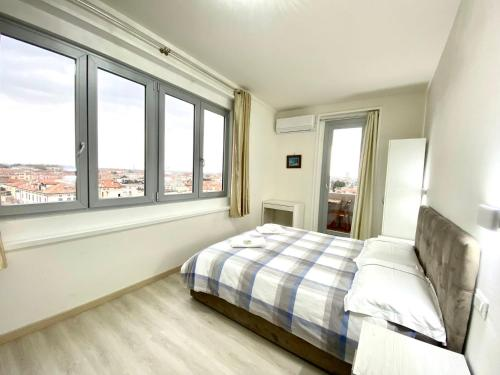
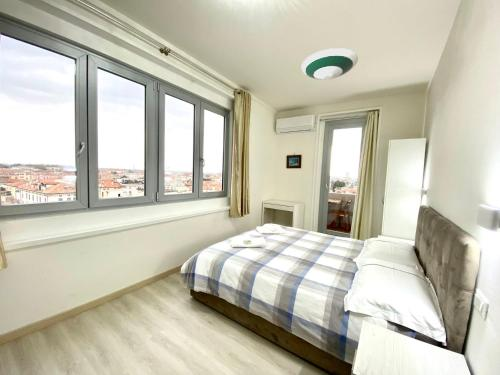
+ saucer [301,47,359,81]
